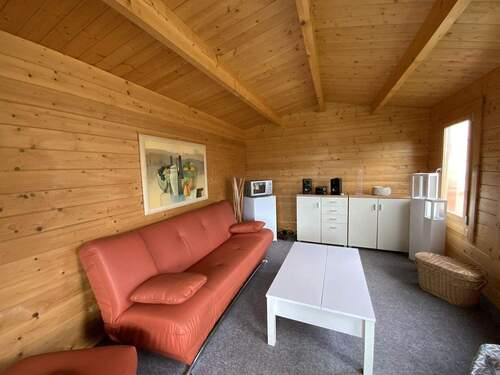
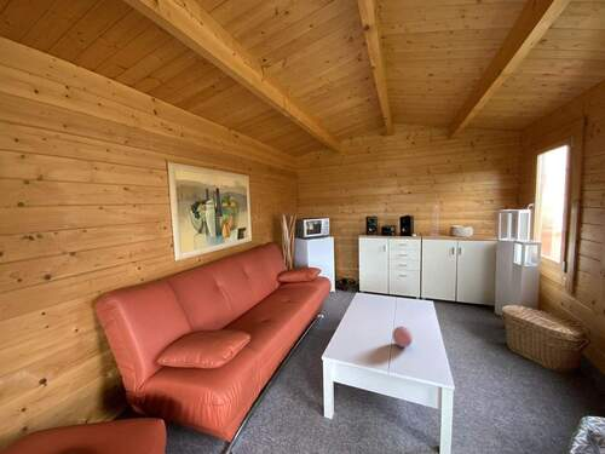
+ decorative egg [392,326,414,349]
